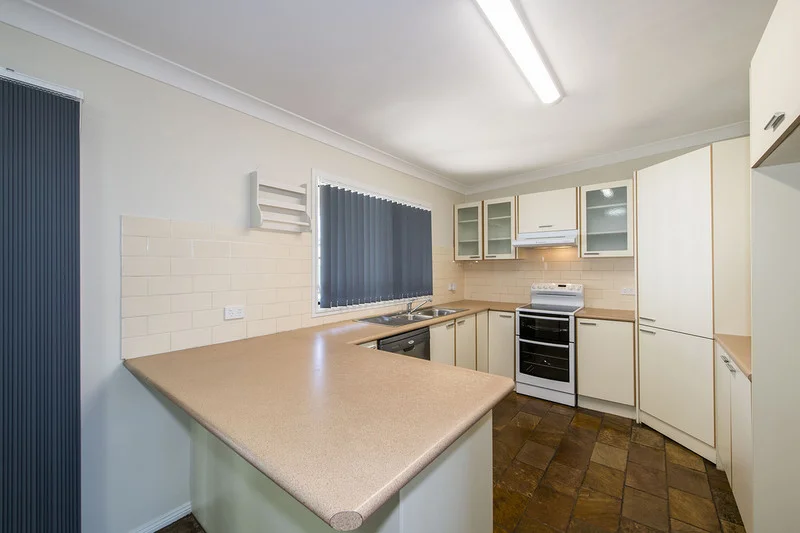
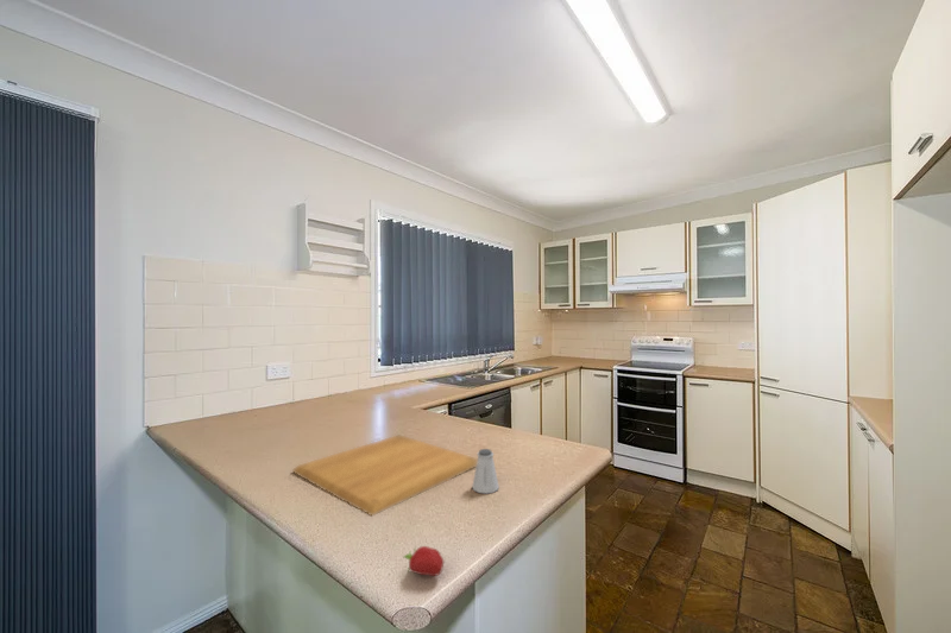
+ fruit [402,544,445,577]
+ saltshaker [471,448,500,495]
+ chopping board [291,433,478,517]
